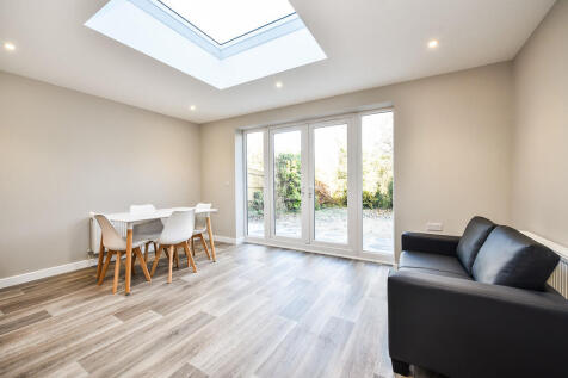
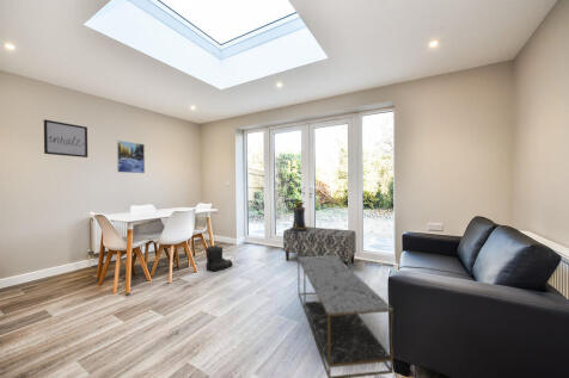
+ wall art [43,118,88,159]
+ coffee table [296,255,394,378]
+ bench [282,225,357,267]
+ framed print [116,140,146,174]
+ boots [204,244,233,272]
+ pedestal [288,200,308,233]
